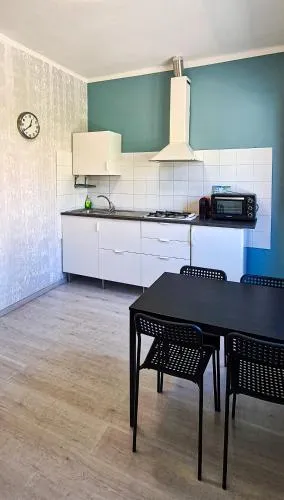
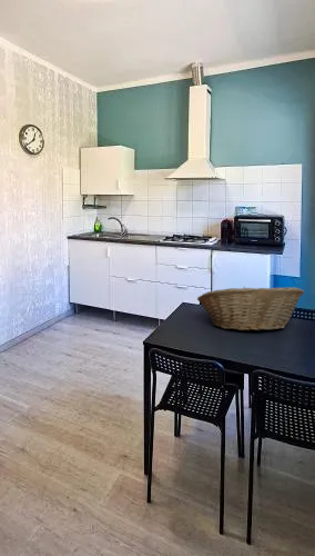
+ fruit basket [196,286,305,332]
